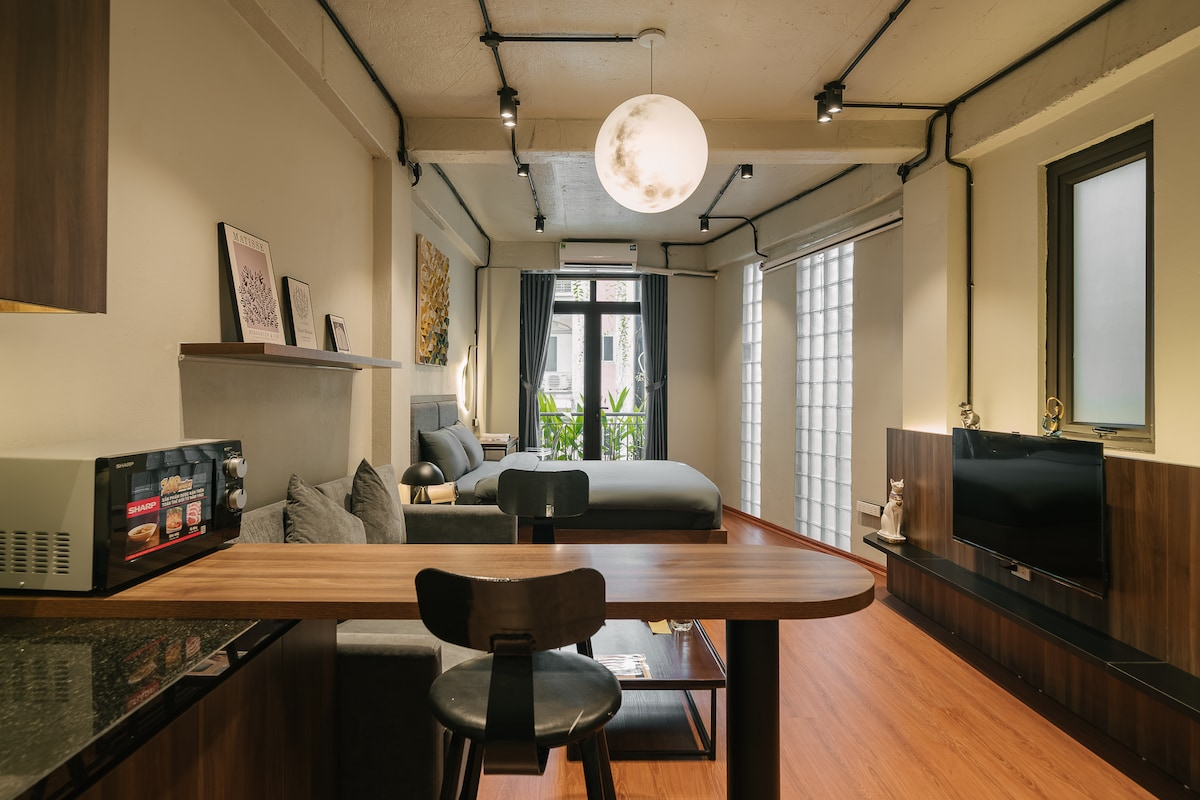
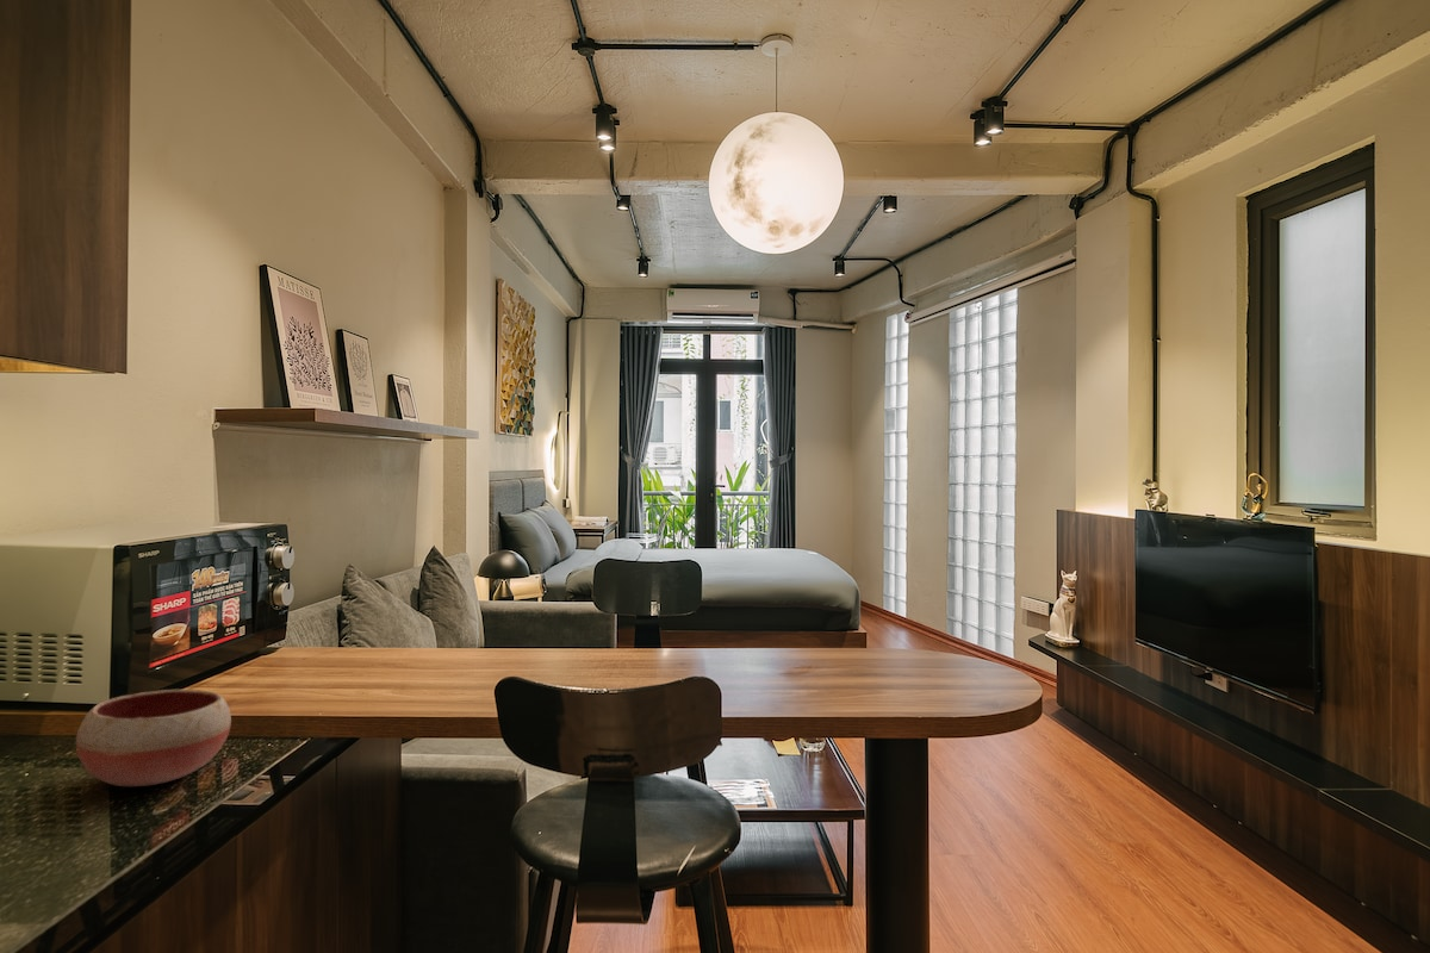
+ bowl [75,689,232,787]
